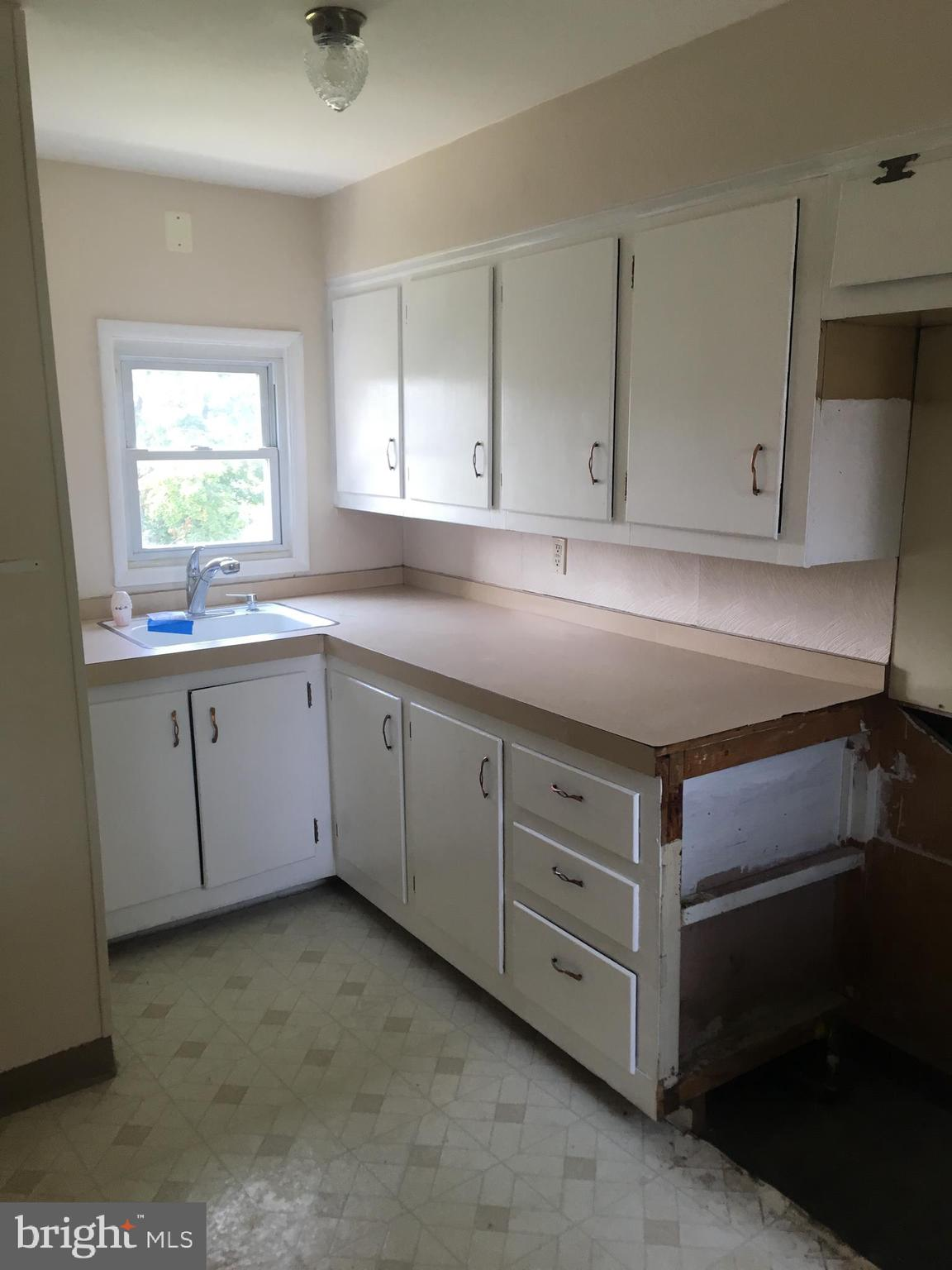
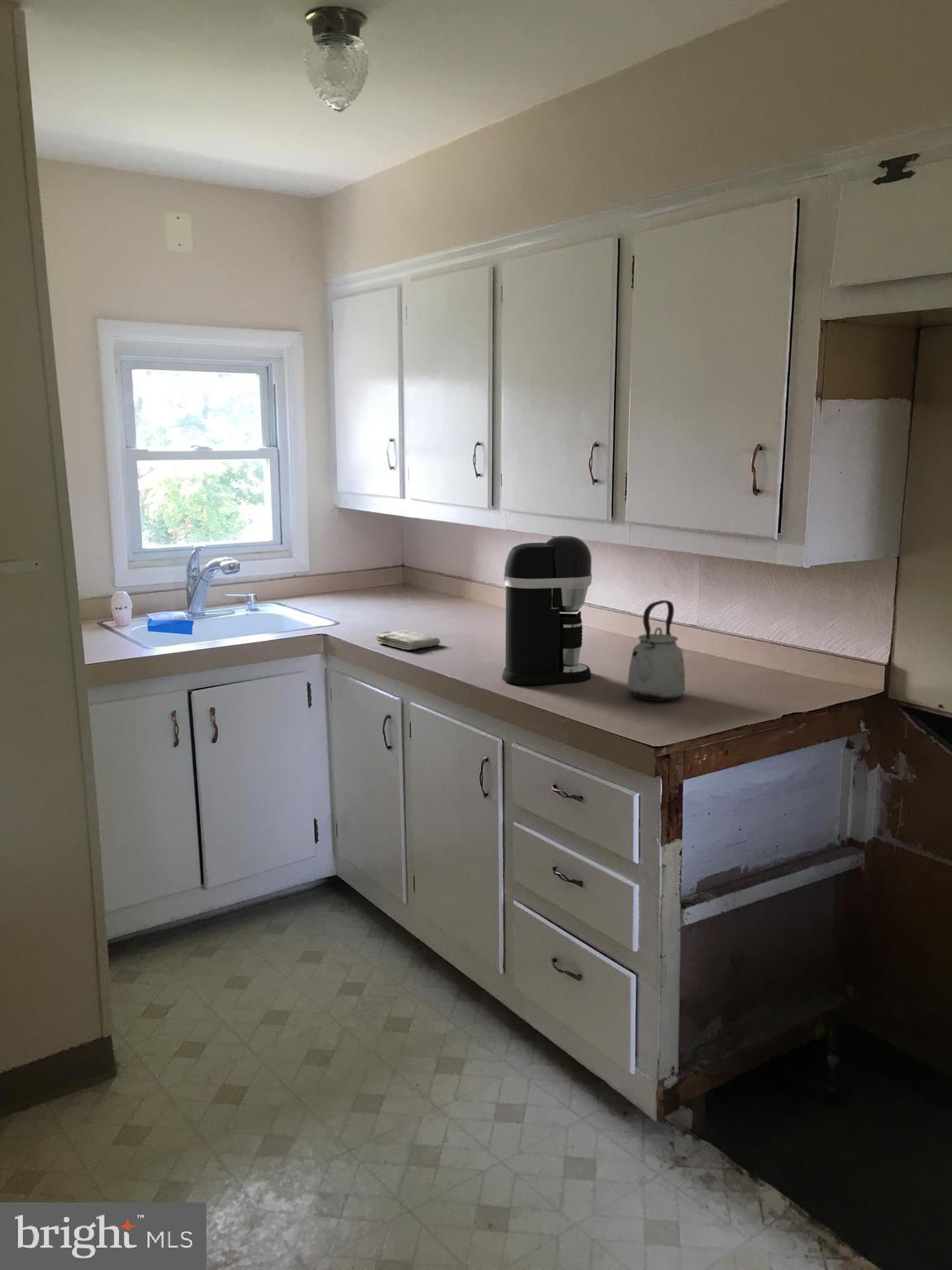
+ coffee maker [501,535,593,685]
+ washcloth [374,628,441,651]
+ kettle [626,599,686,702]
